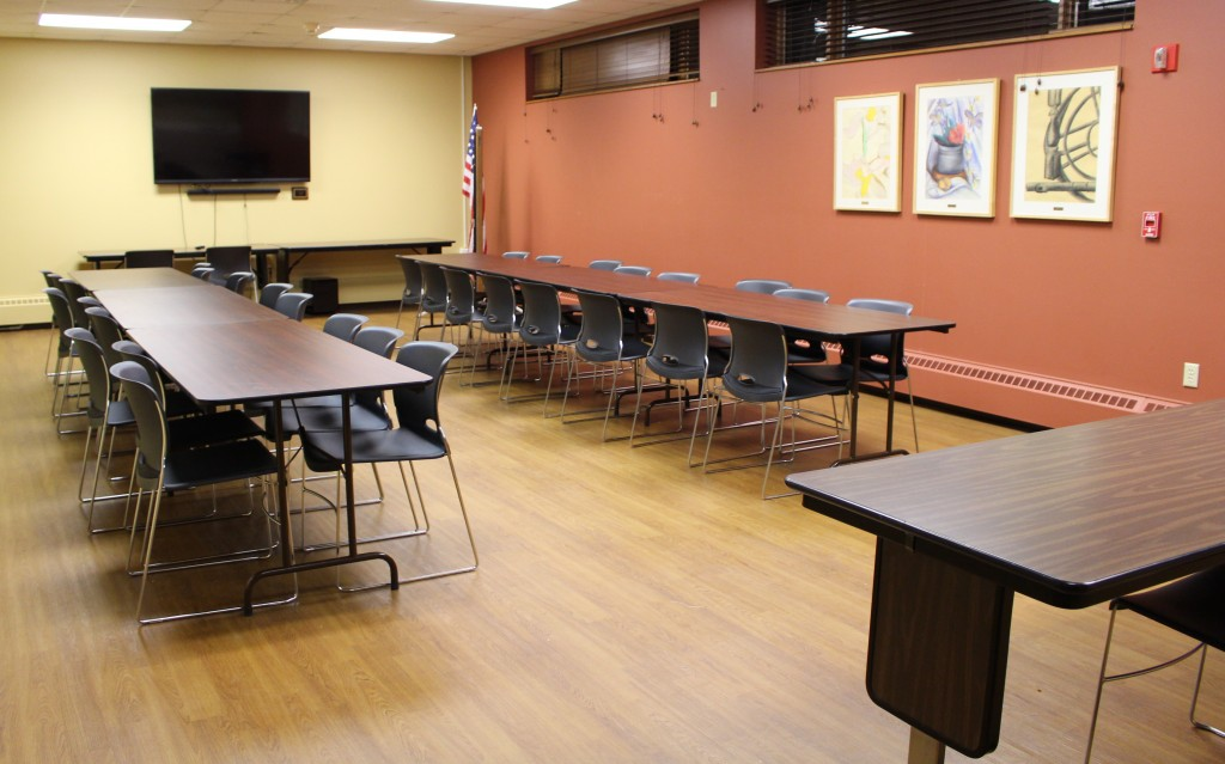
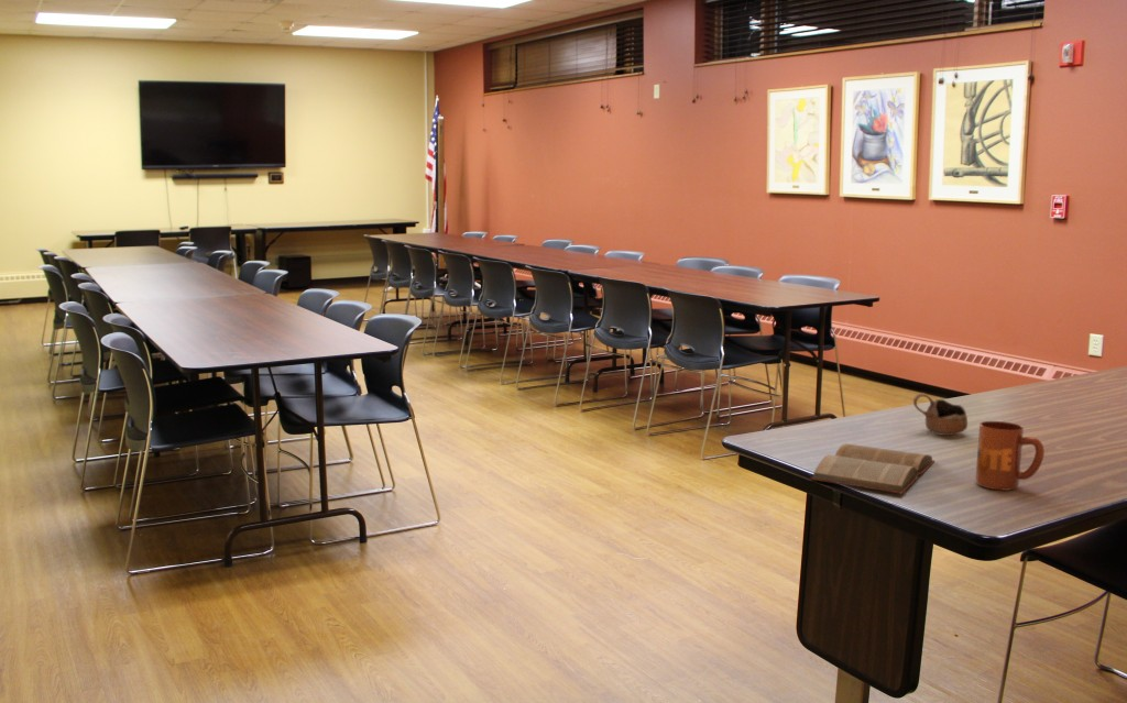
+ cup [912,392,969,437]
+ mug [974,420,1046,492]
+ book [809,442,935,495]
